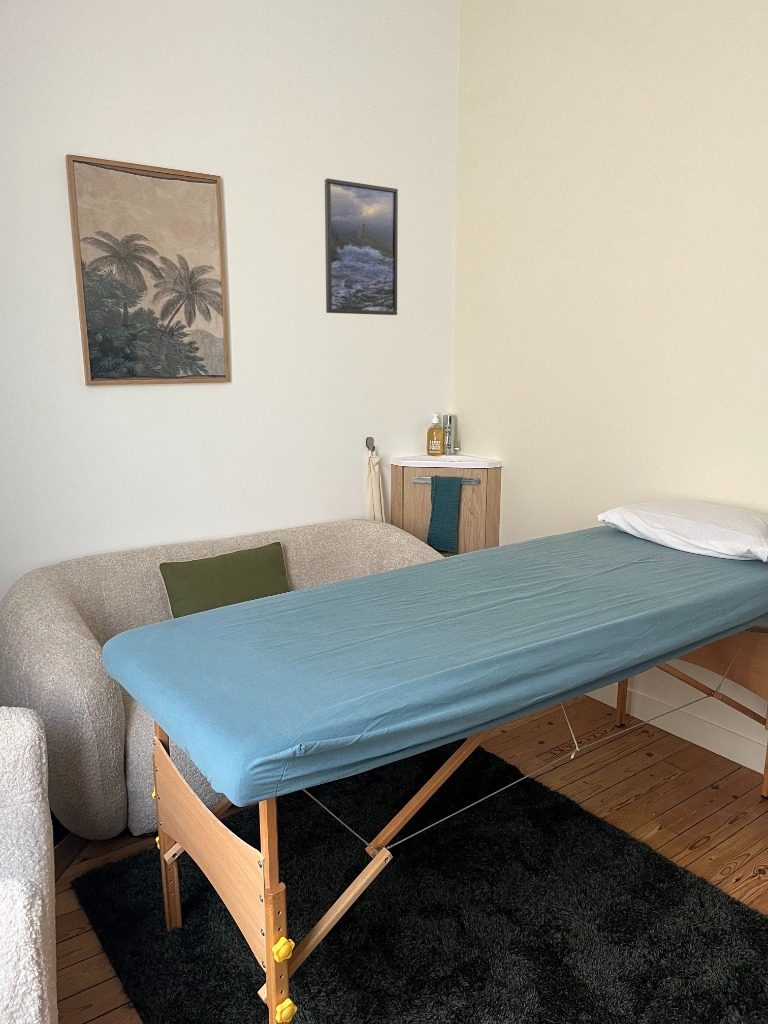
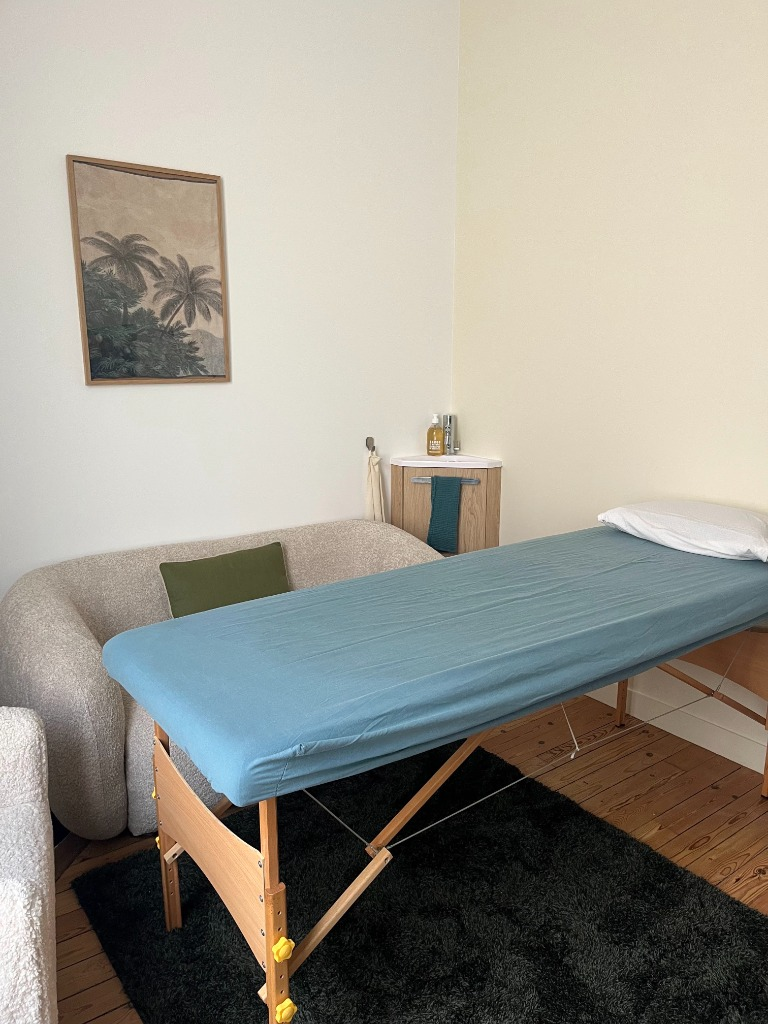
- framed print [324,178,399,316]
